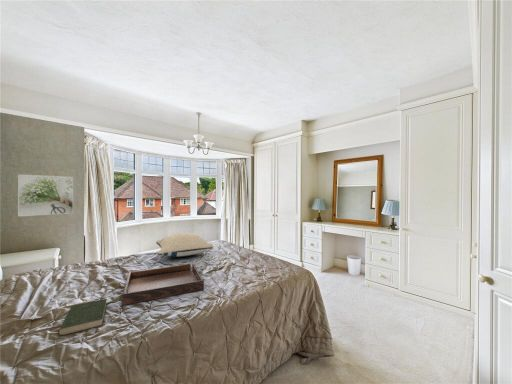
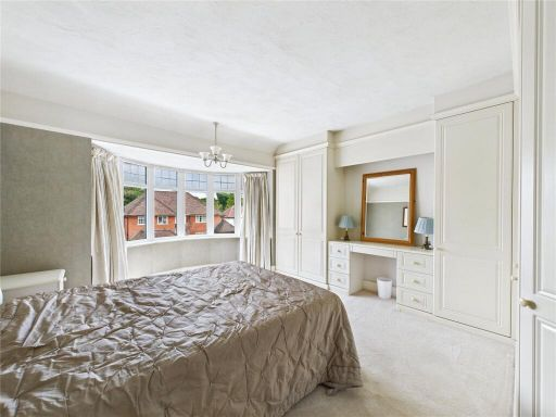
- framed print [17,173,74,217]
- book [57,298,108,337]
- pillow [155,232,214,258]
- serving tray [122,263,205,306]
